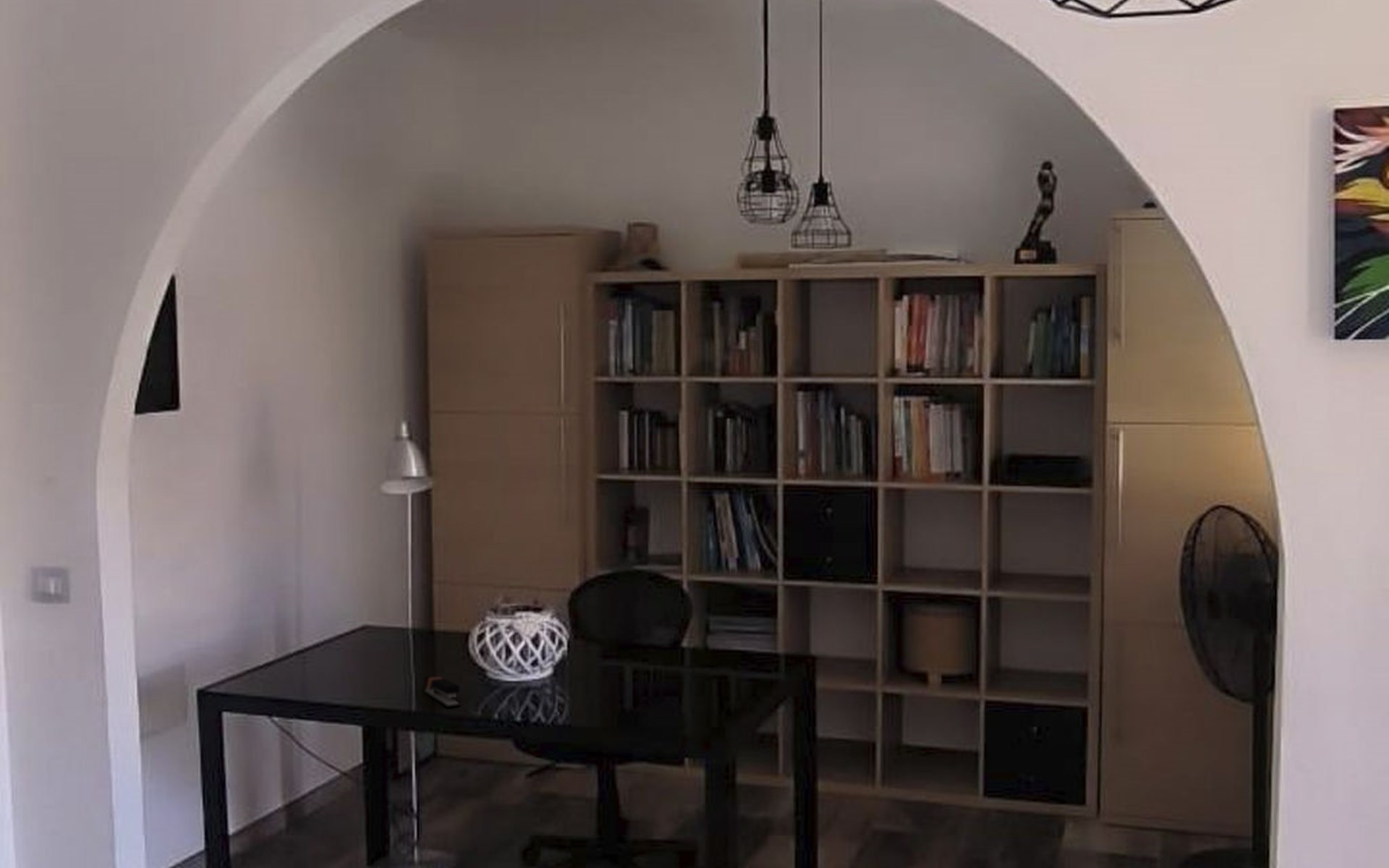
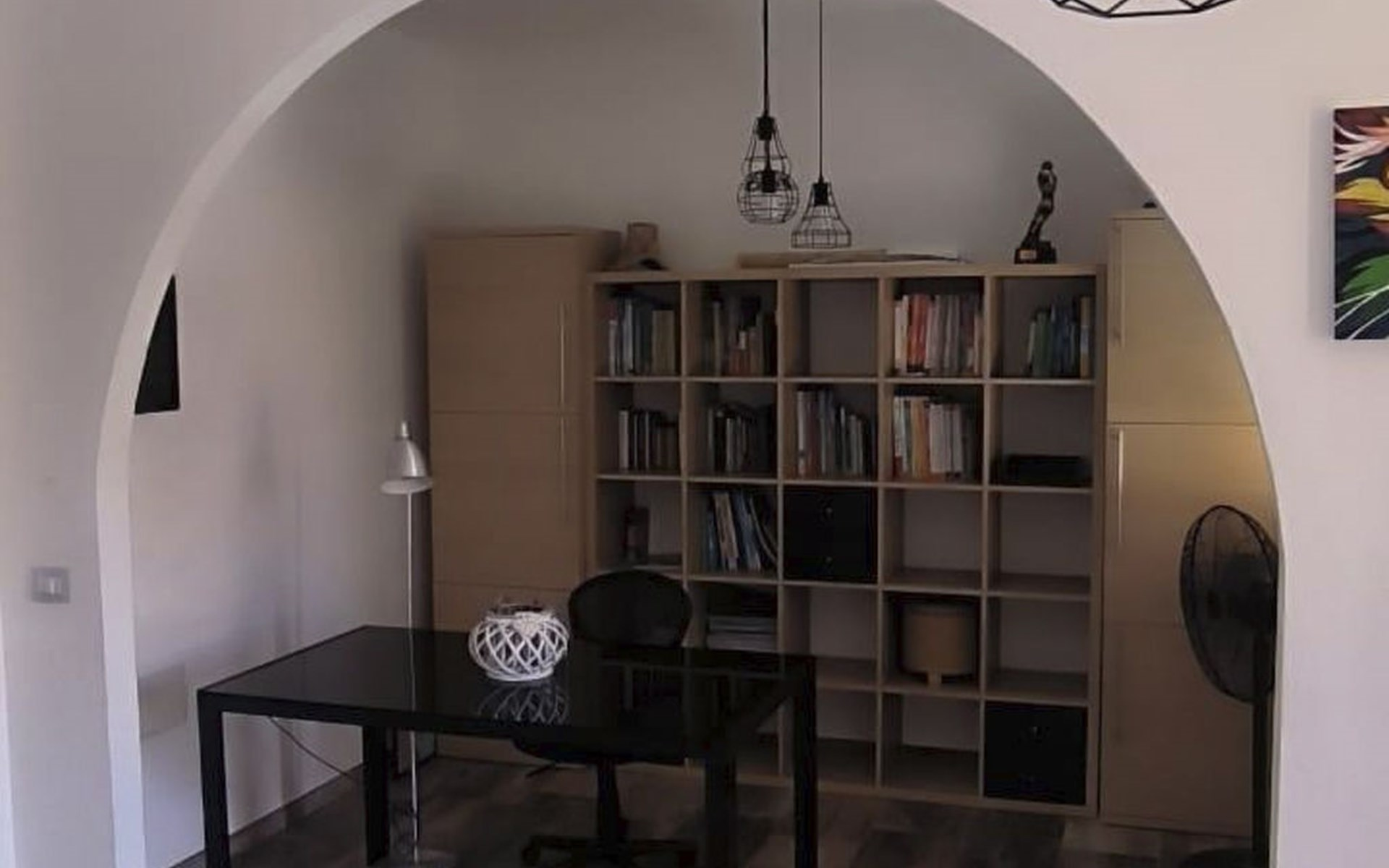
- stapler [423,674,461,708]
